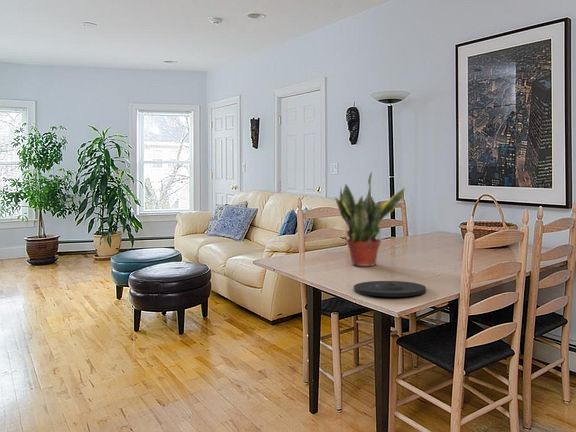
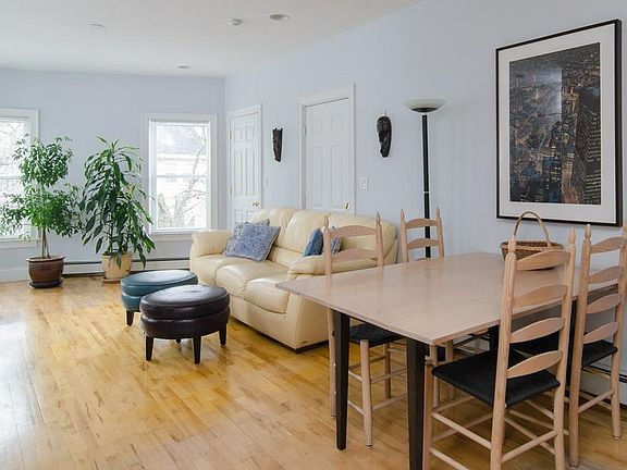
- potted plant [333,171,406,267]
- plate [353,280,427,298]
